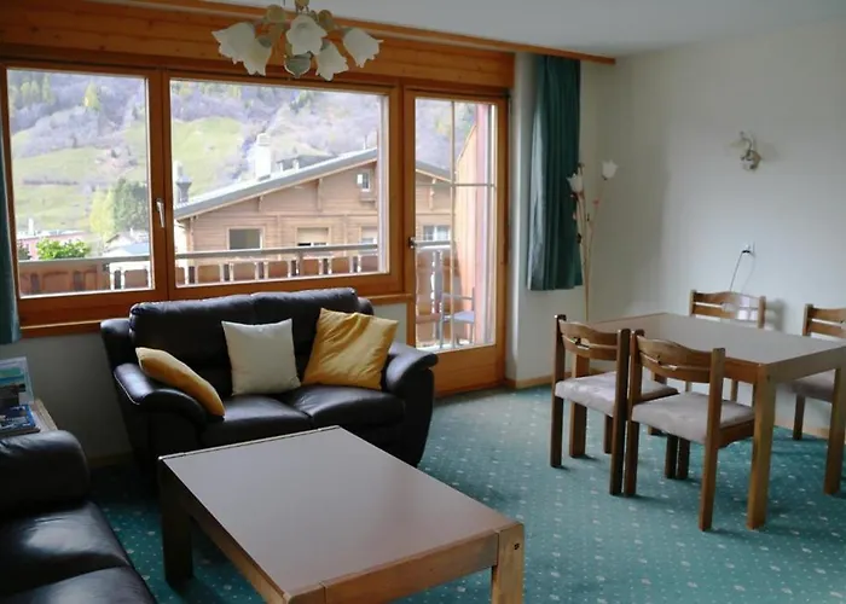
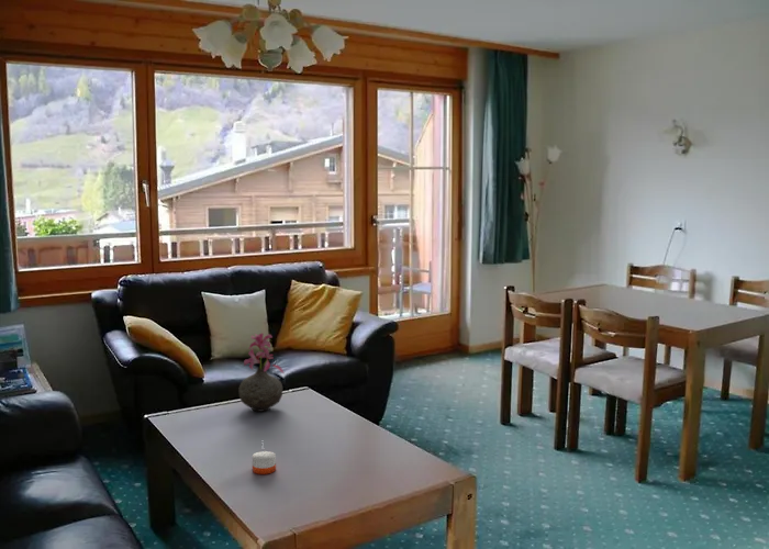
+ vase [237,332,285,413]
+ candle [252,450,277,475]
